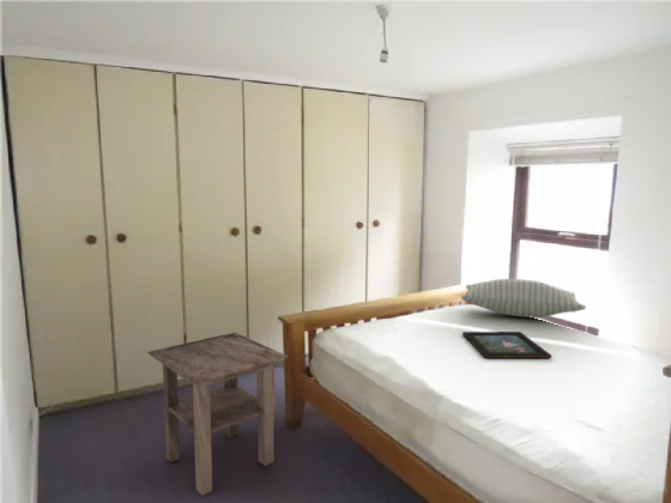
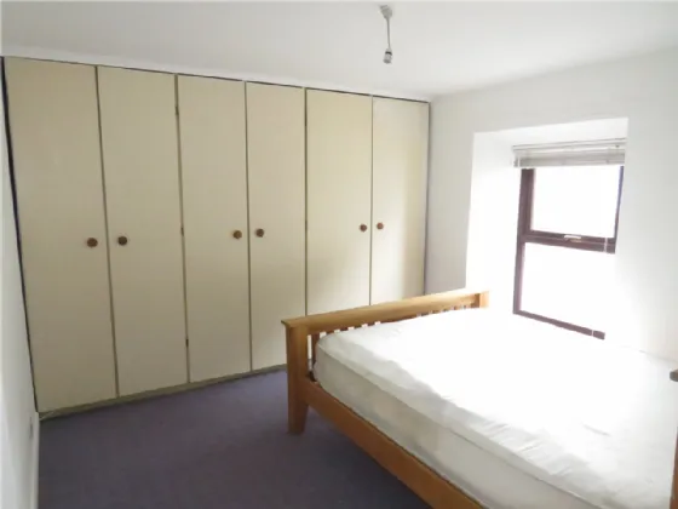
- pillow [460,278,587,319]
- side table [146,332,290,497]
- decorative tray [461,331,552,359]
